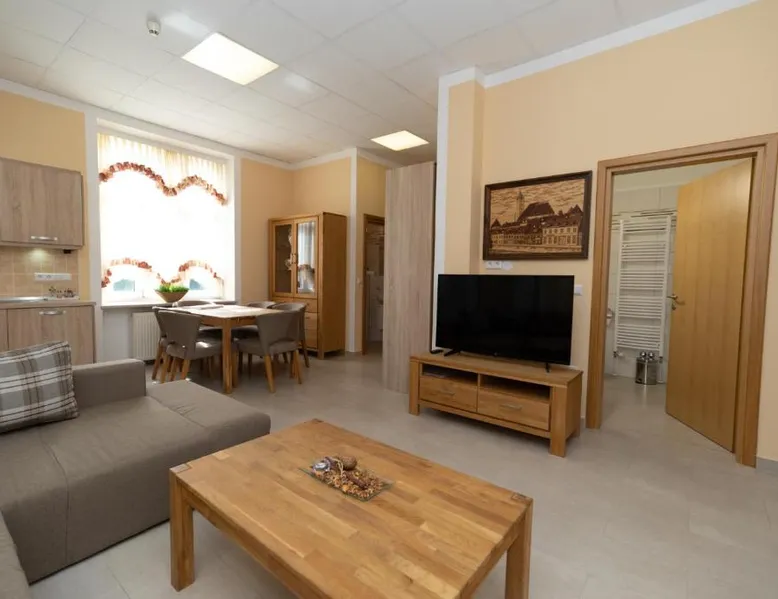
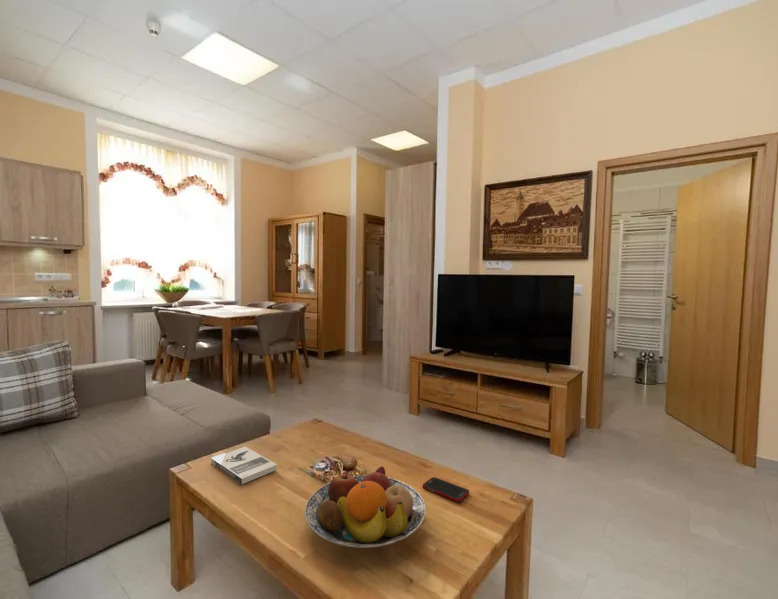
+ book [210,445,278,485]
+ fruit bowl [304,465,427,549]
+ cell phone [422,476,470,503]
